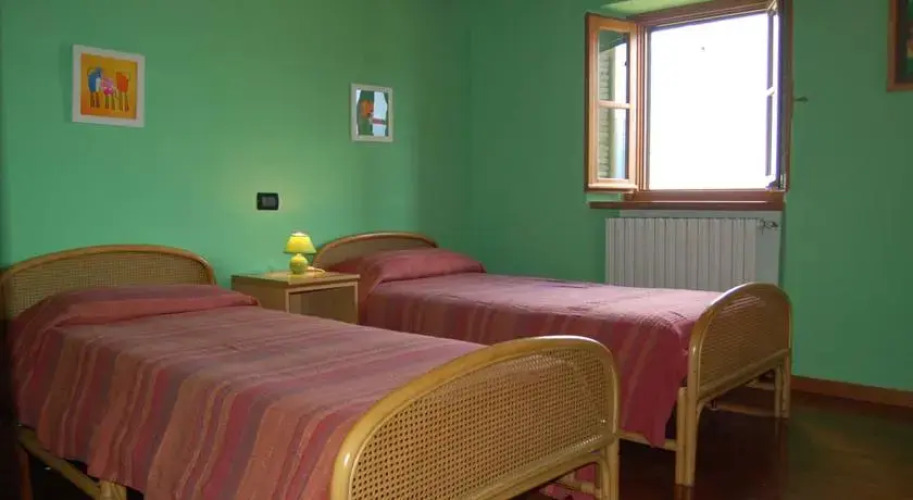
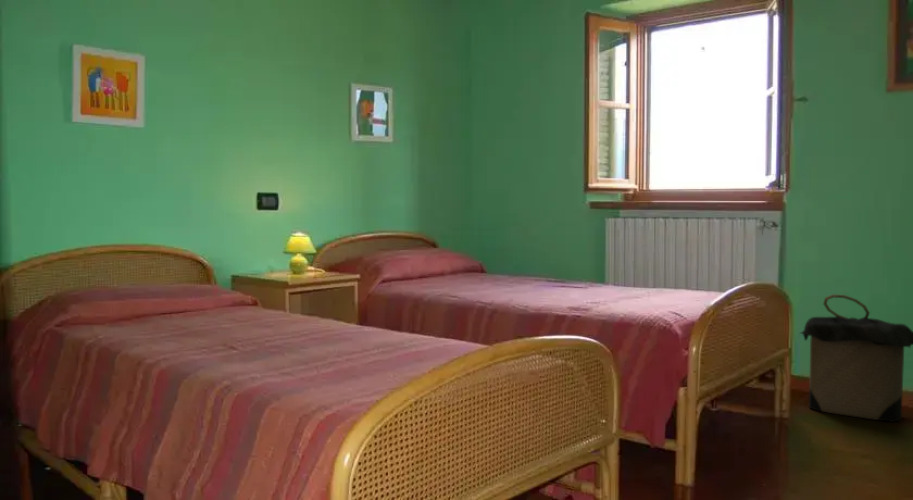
+ laundry hamper [799,293,913,423]
